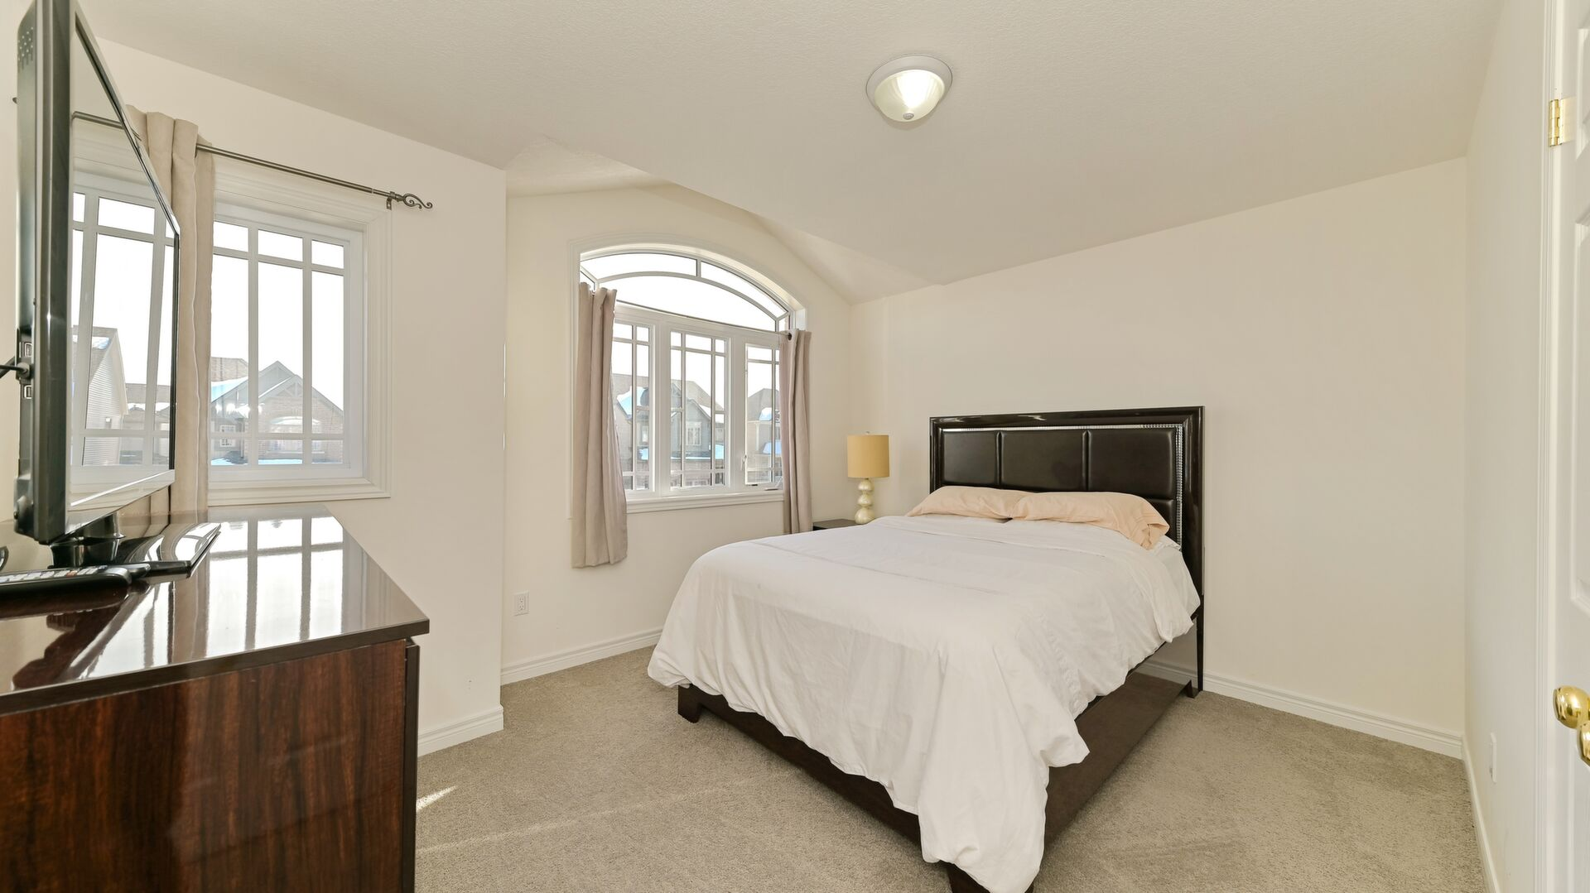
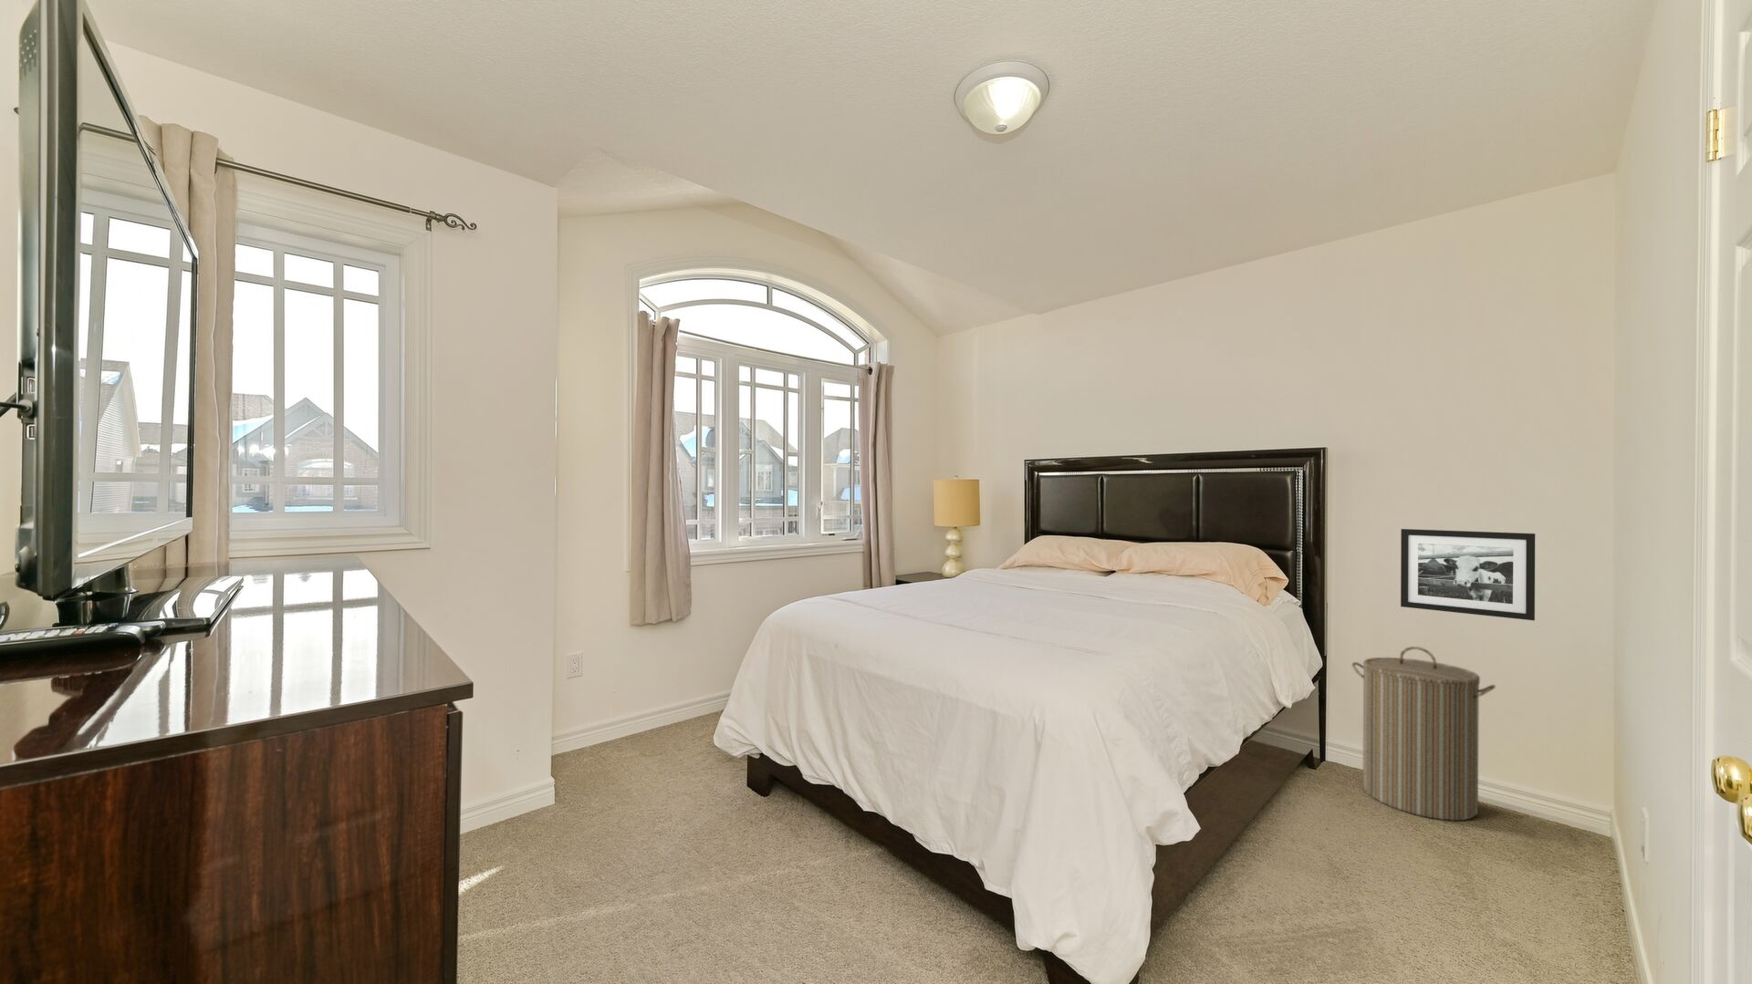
+ picture frame [1399,528,1535,621]
+ laundry hamper [1351,646,1497,822]
